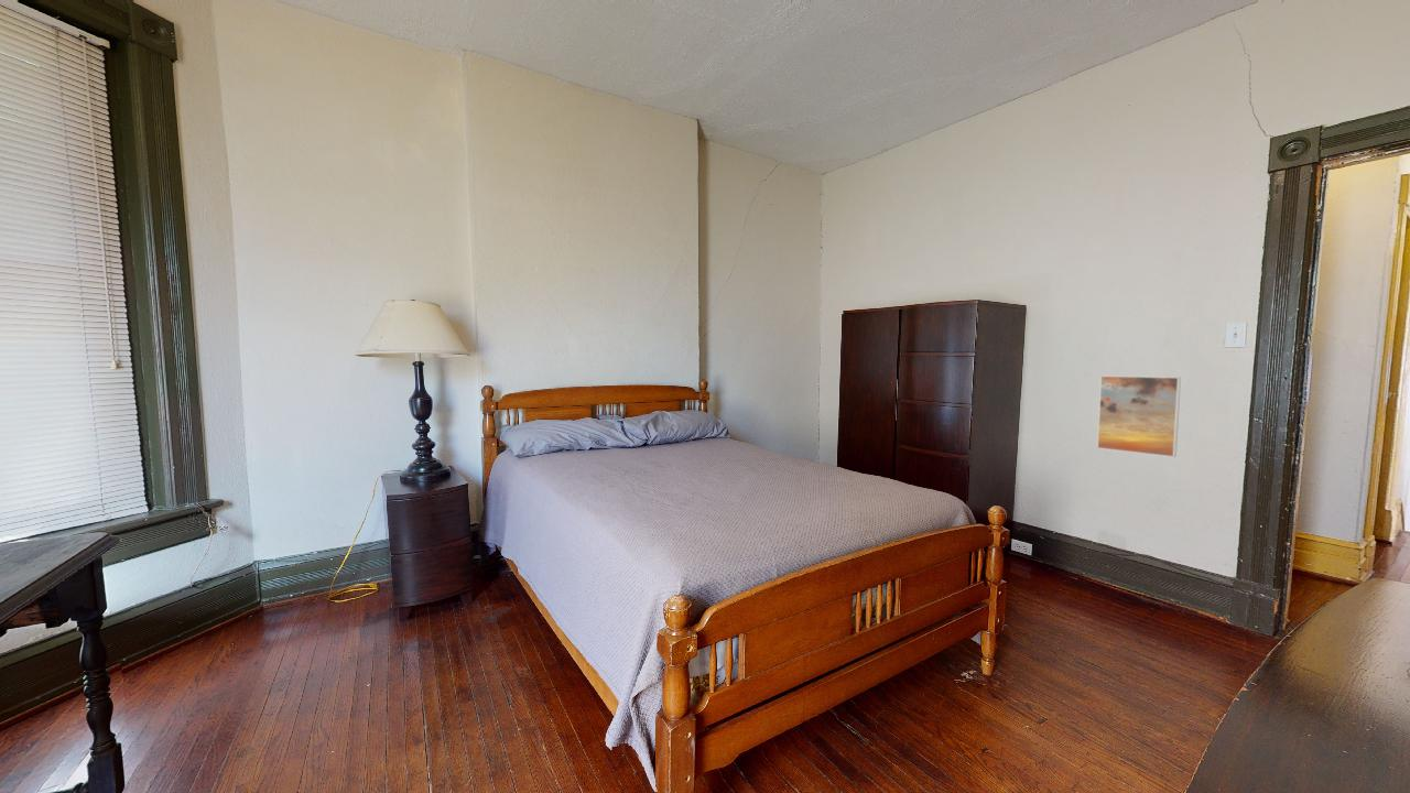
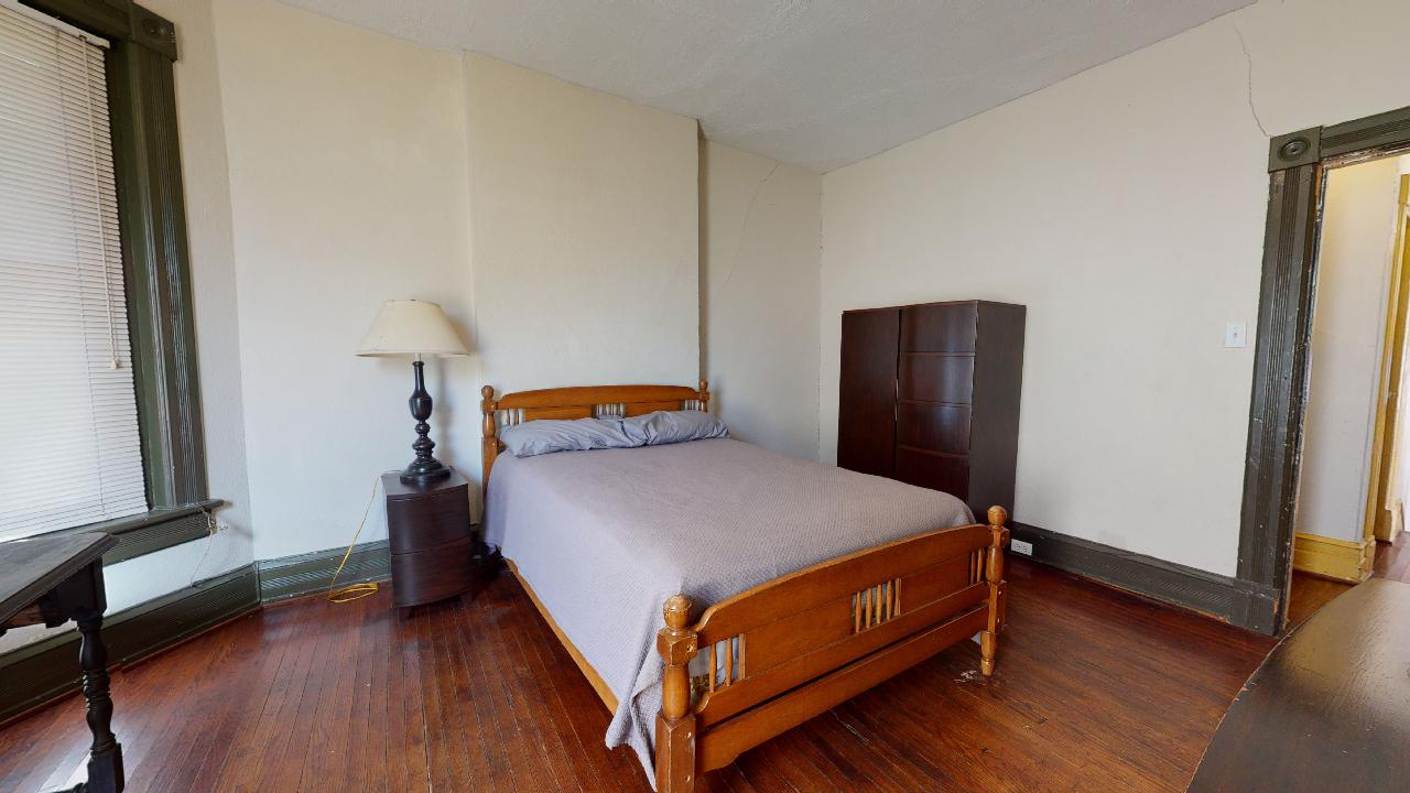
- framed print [1096,374,1182,458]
